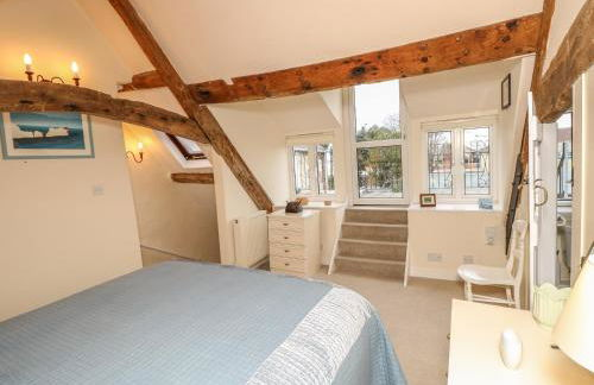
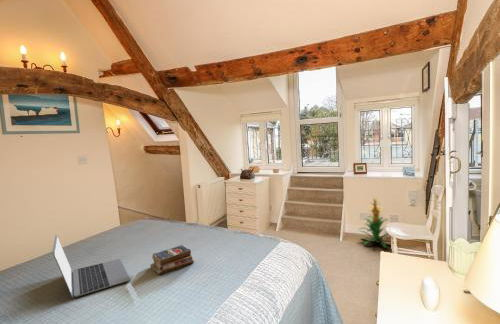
+ indoor plant [358,196,392,248]
+ laptop [52,234,131,299]
+ book [149,244,195,276]
